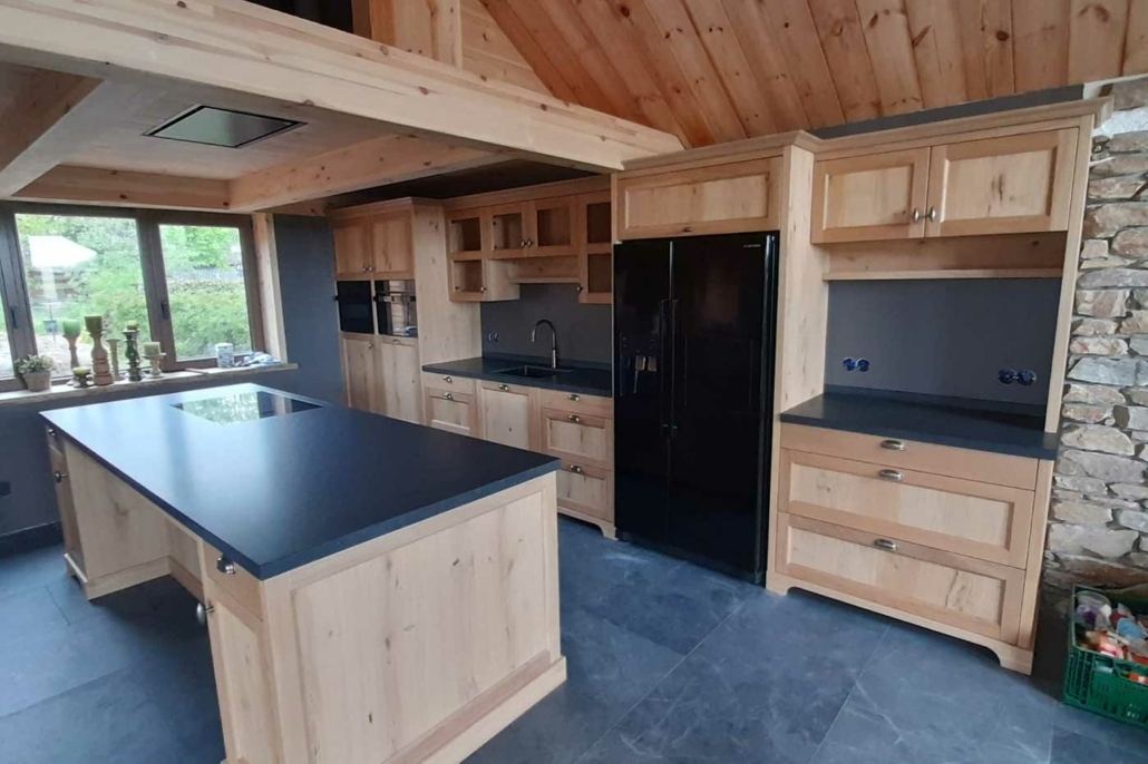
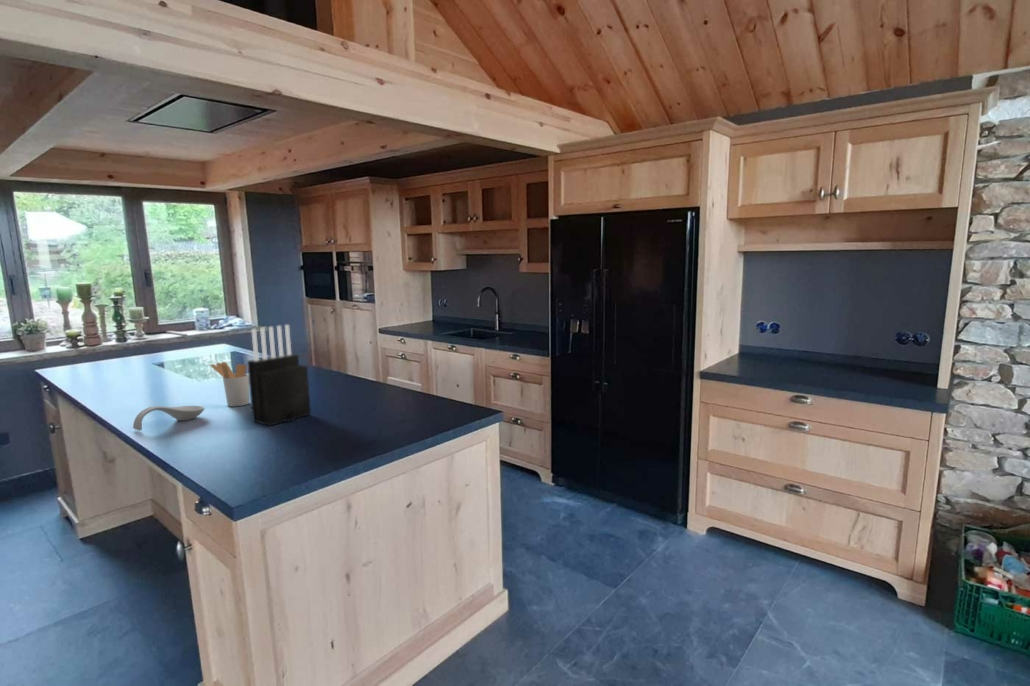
+ knife block [246,324,312,427]
+ spoon rest [132,405,206,431]
+ utensil holder [209,361,250,407]
